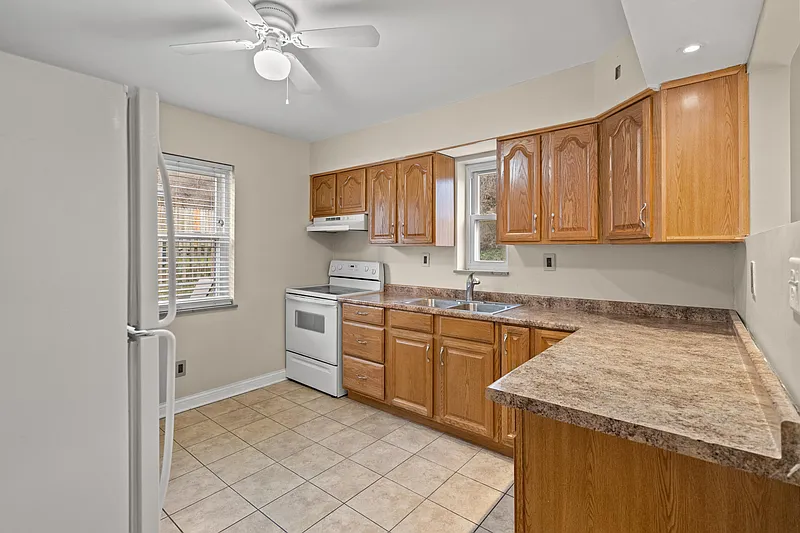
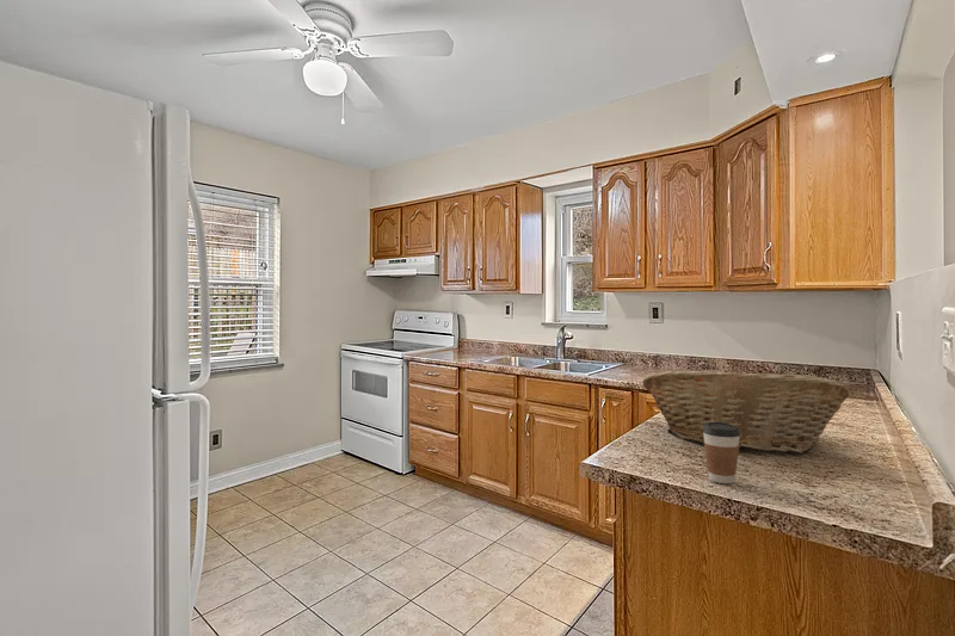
+ fruit basket [641,369,850,455]
+ coffee cup [703,422,740,484]
